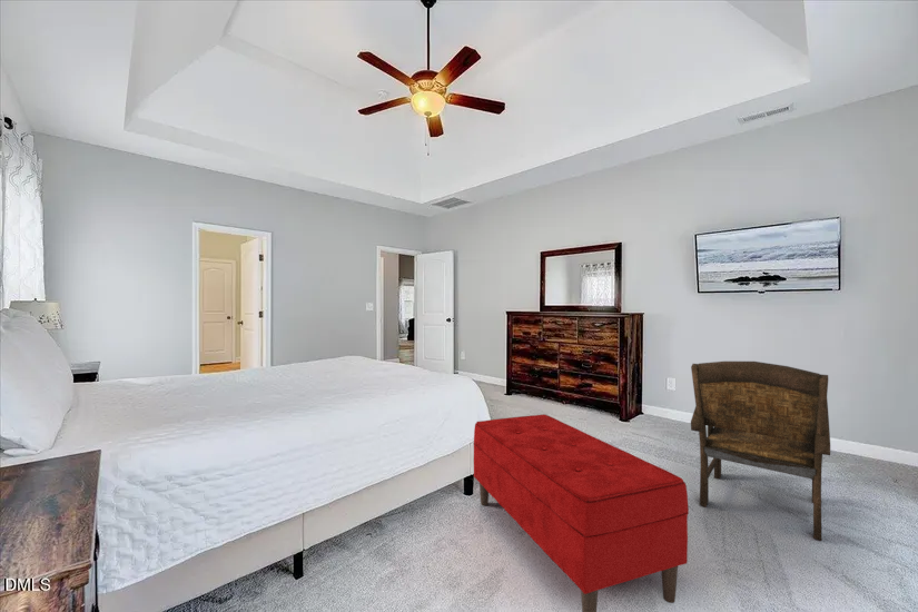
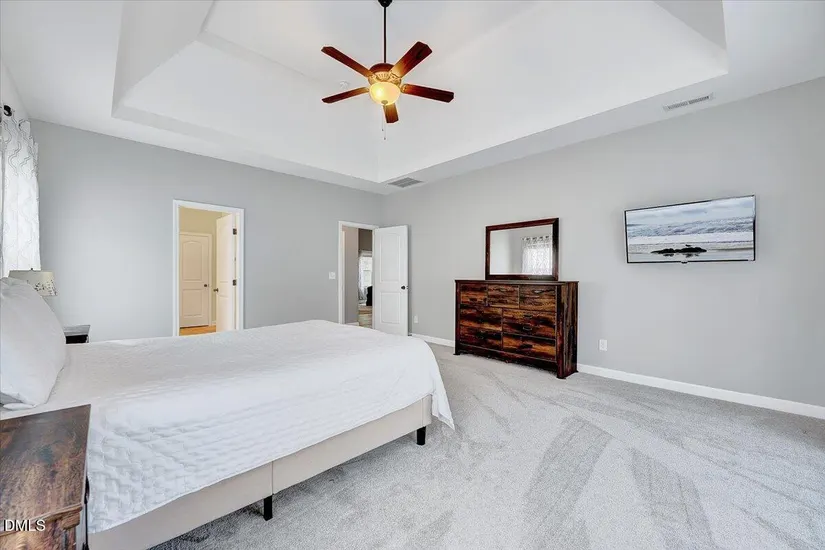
- armchair [690,361,831,542]
- bench [473,413,690,612]
